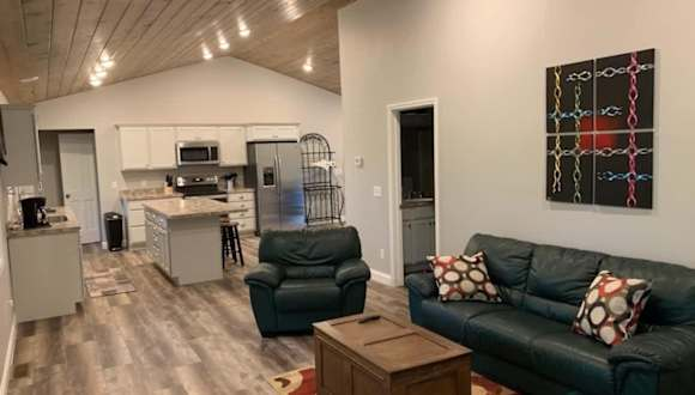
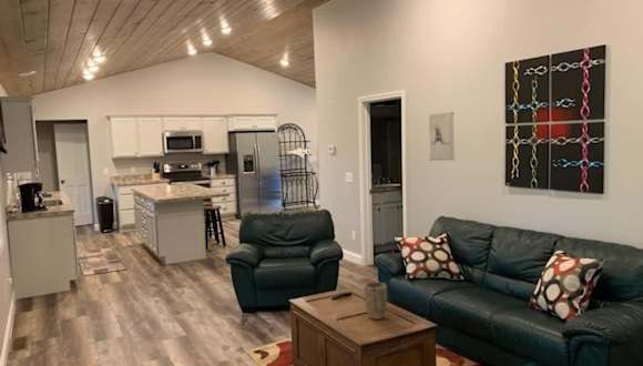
+ wall sculpture [428,111,456,161]
+ plant pot [364,281,388,321]
